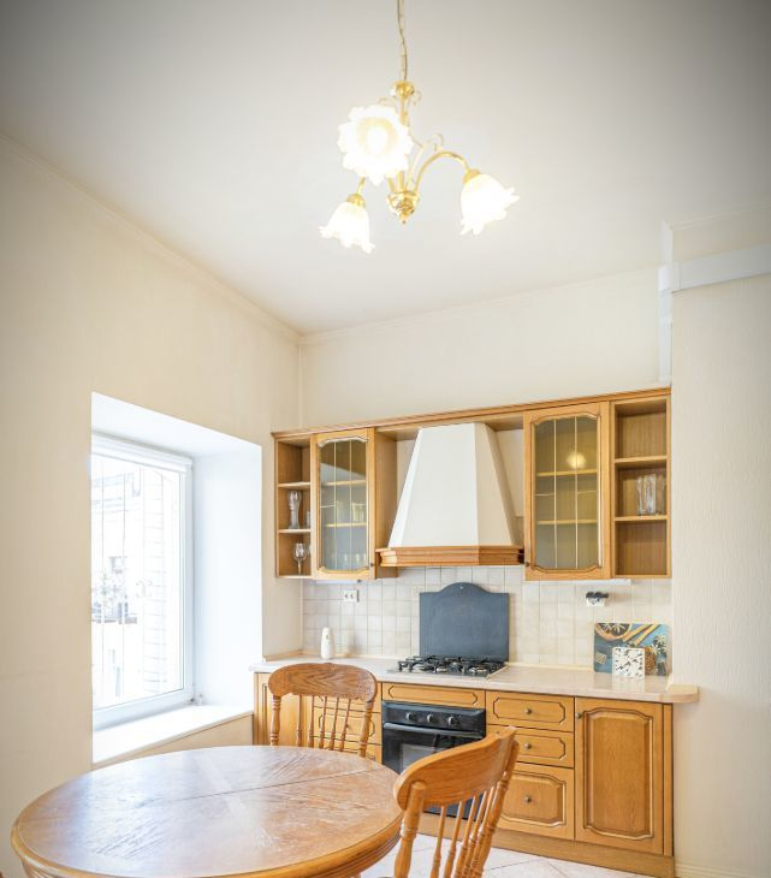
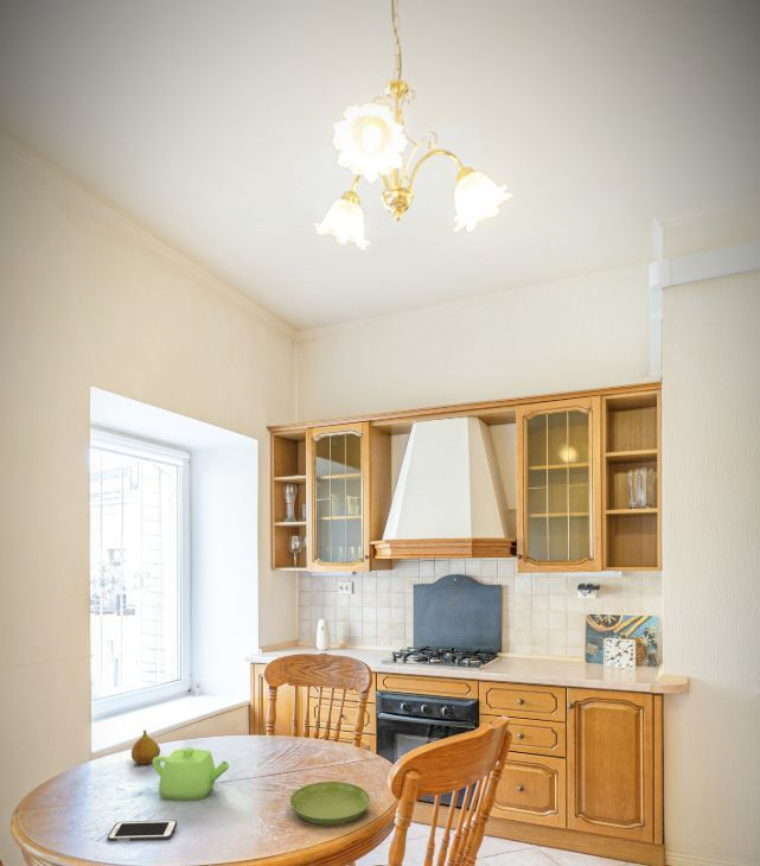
+ fruit [130,728,161,765]
+ cell phone [107,819,178,842]
+ saucer [289,781,371,827]
+ teapot [152,746,230,802]
